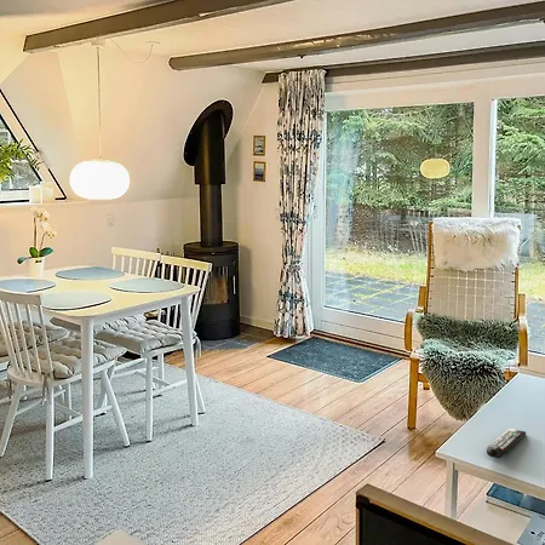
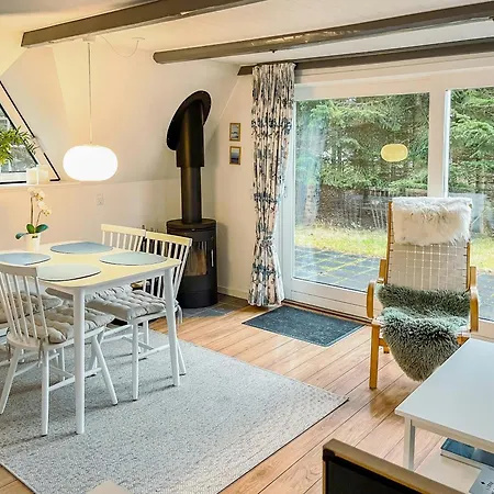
- remote control [486,428,527,459]
